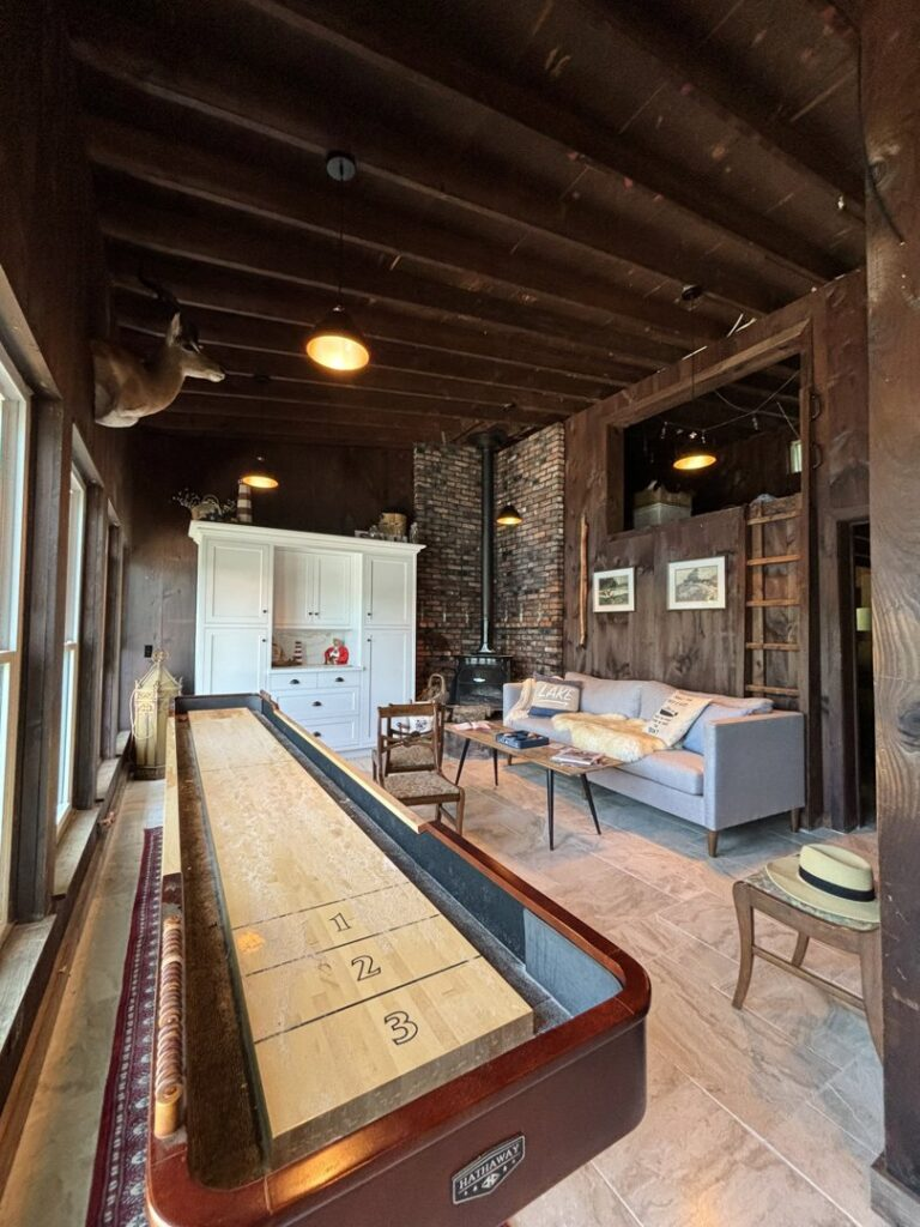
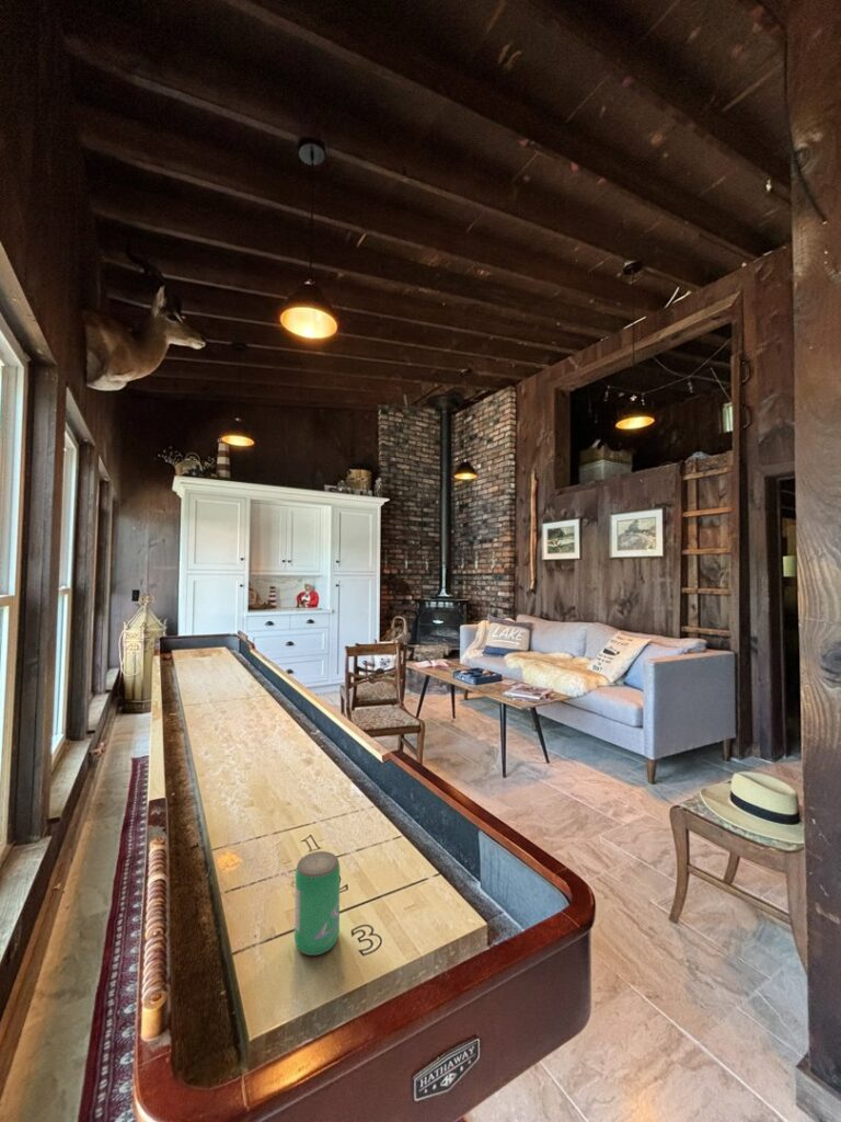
+ beverage can [293,850,341,957]
